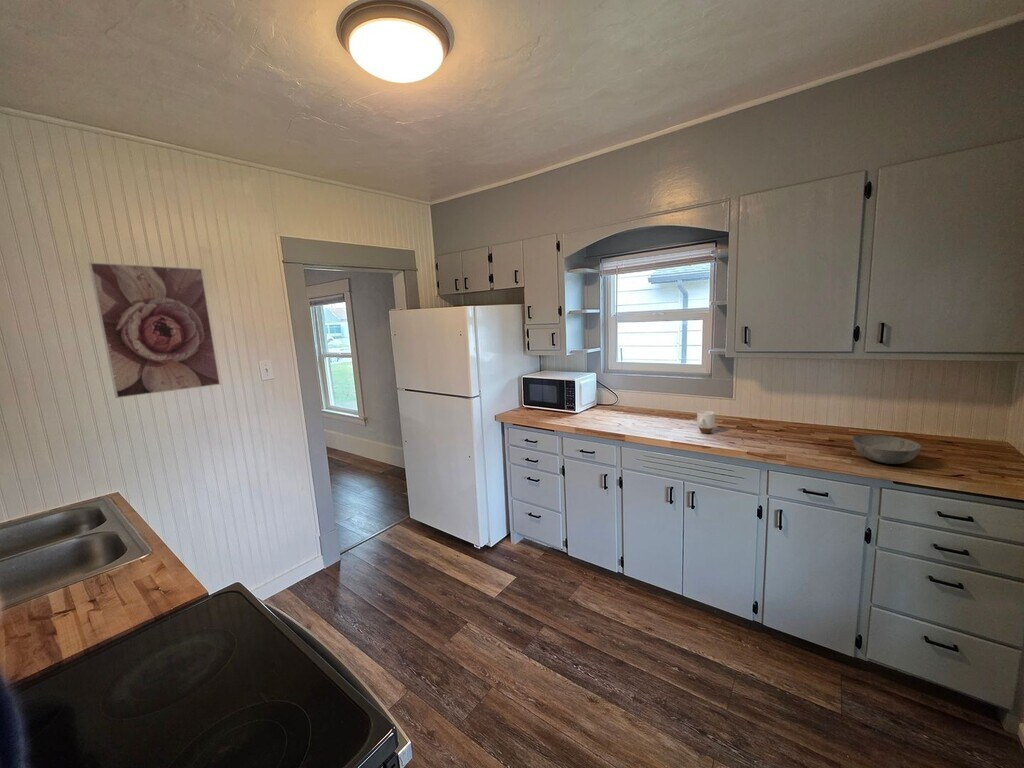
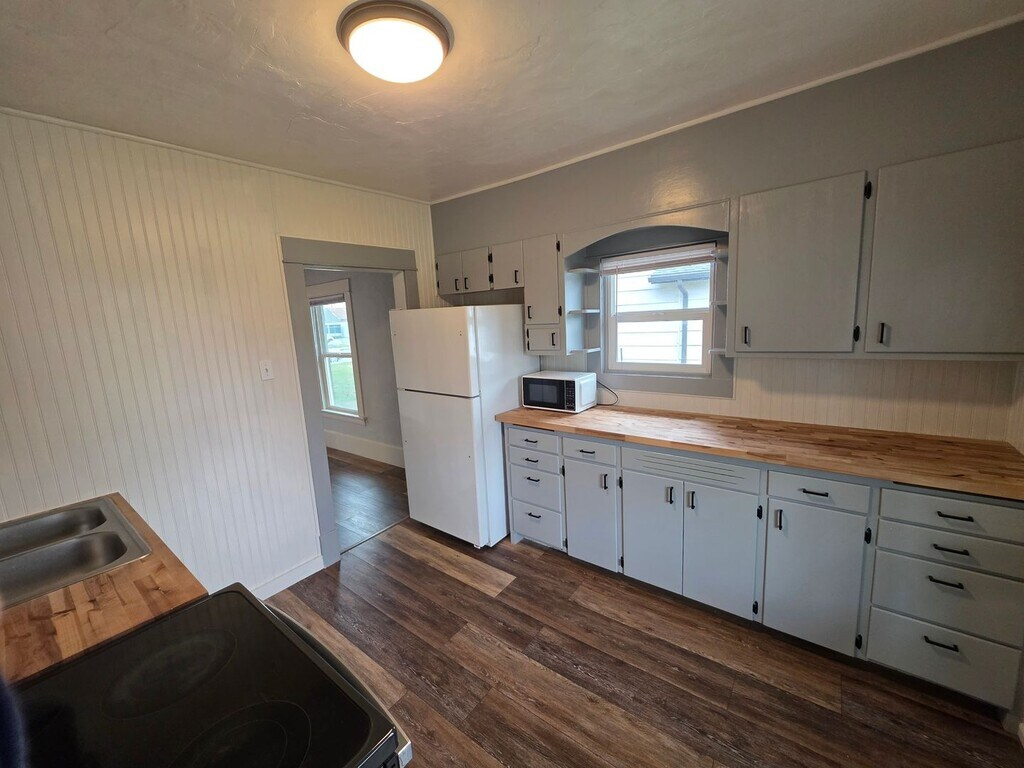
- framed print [88,262,221,399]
- bowl [851,434,922,465]
- mug [696,410,716,434]
